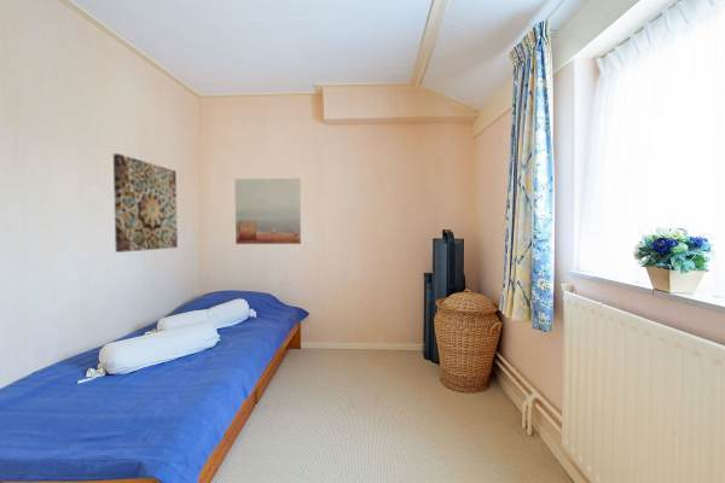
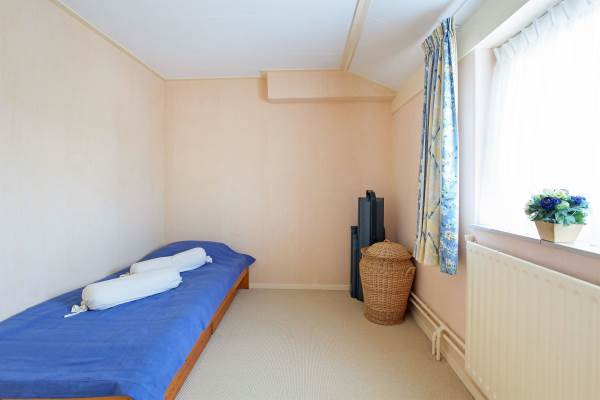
- wall art [112,152,179,254]
- wall art [233,178,302,245]
